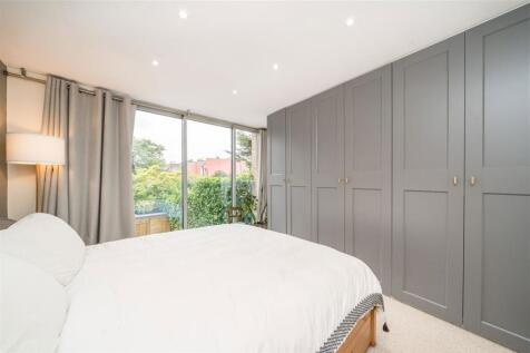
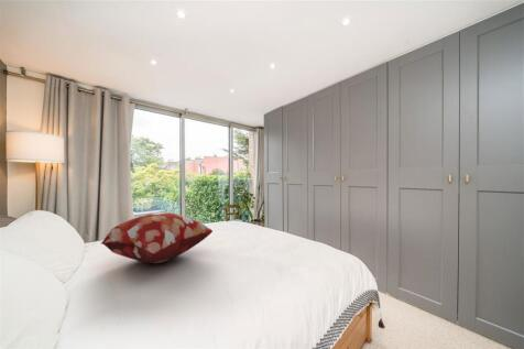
+ decorative pillow [100,211,214,264]
